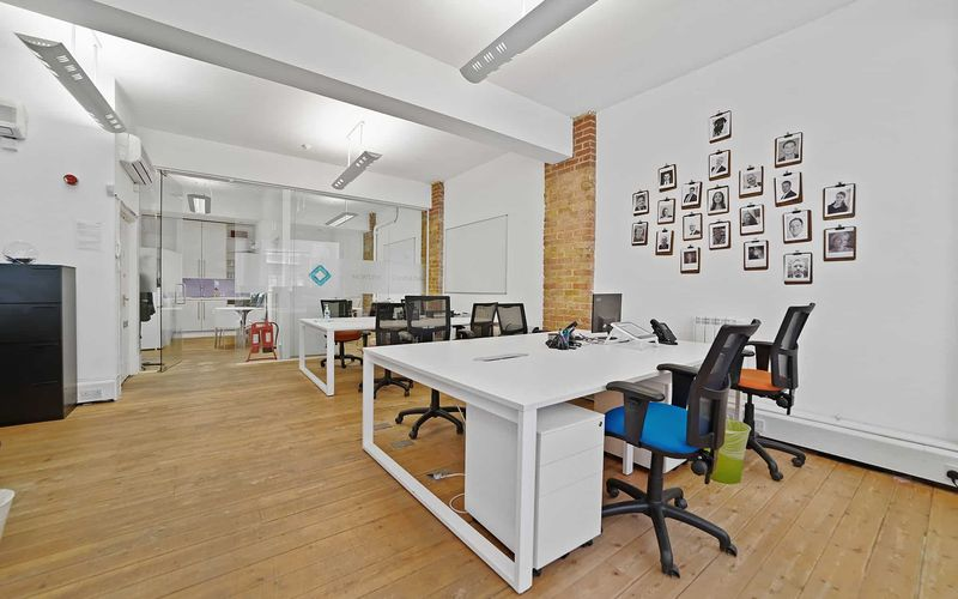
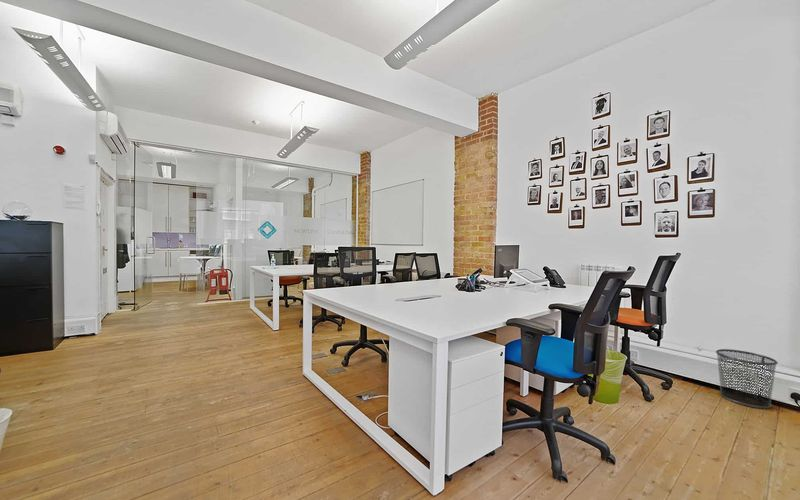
+ waste bin [715,348,779,409]
